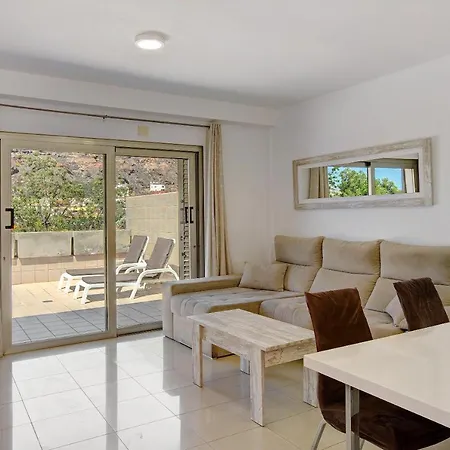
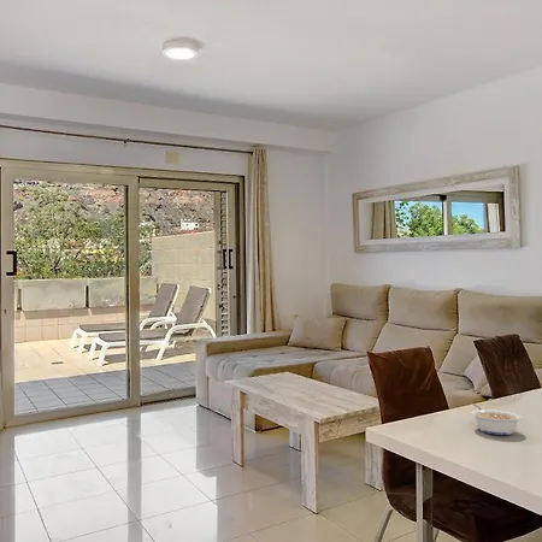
+ legume [470,402,523,436]
